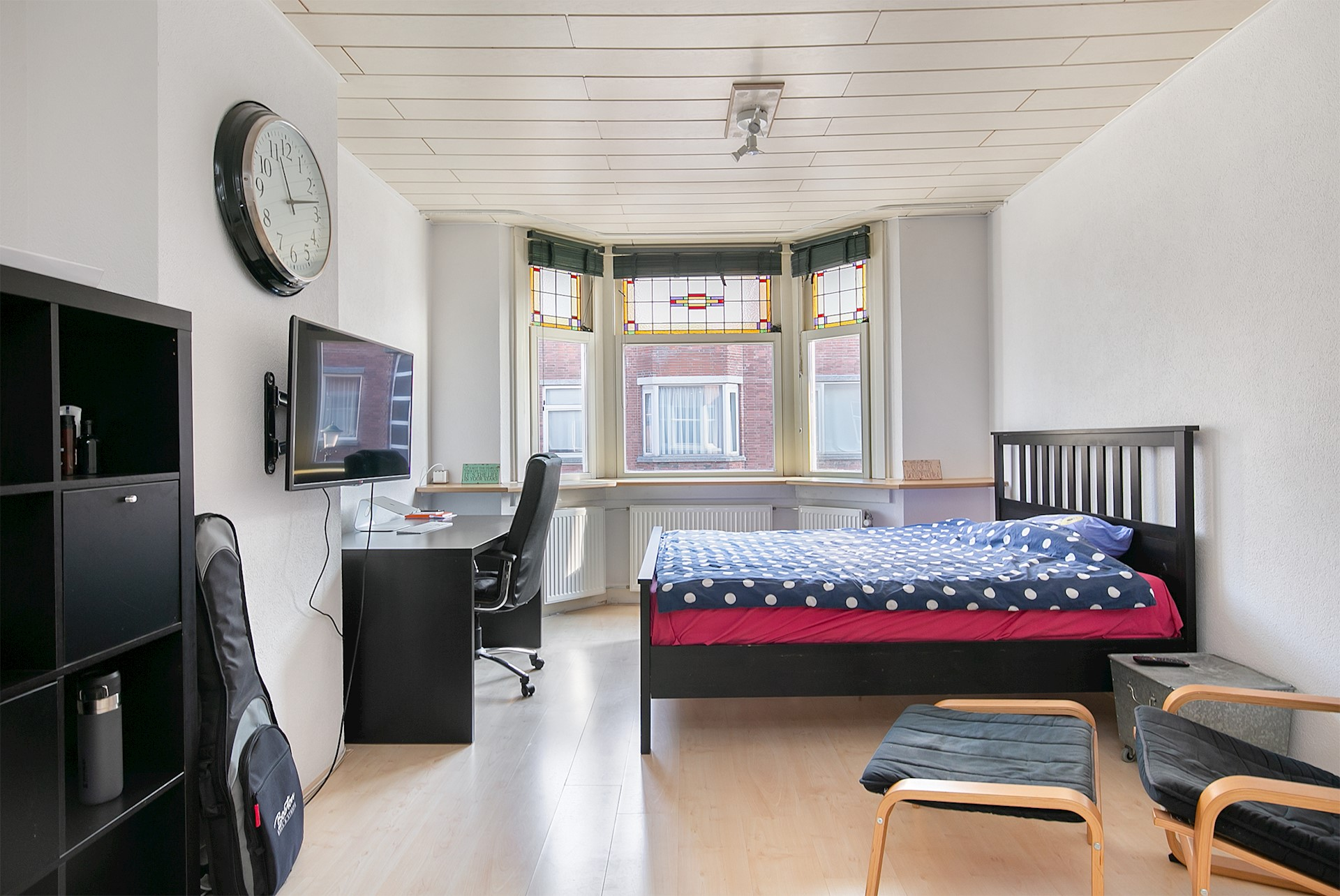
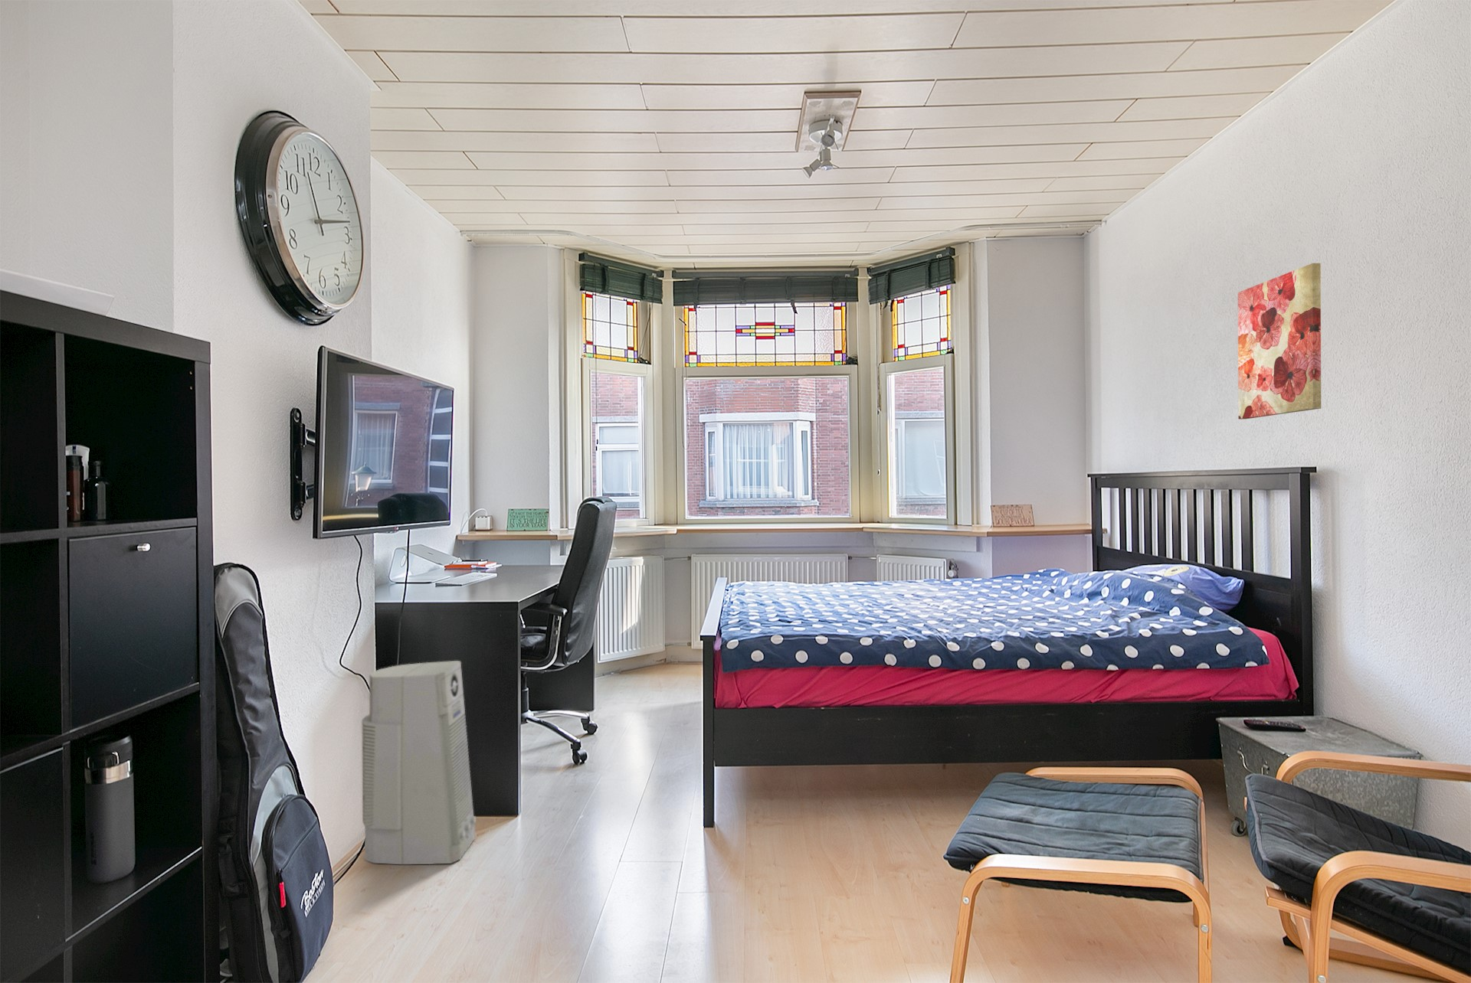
+ air purifier [361,660,476,866]
+ wall art [1237,262,1322,420]
